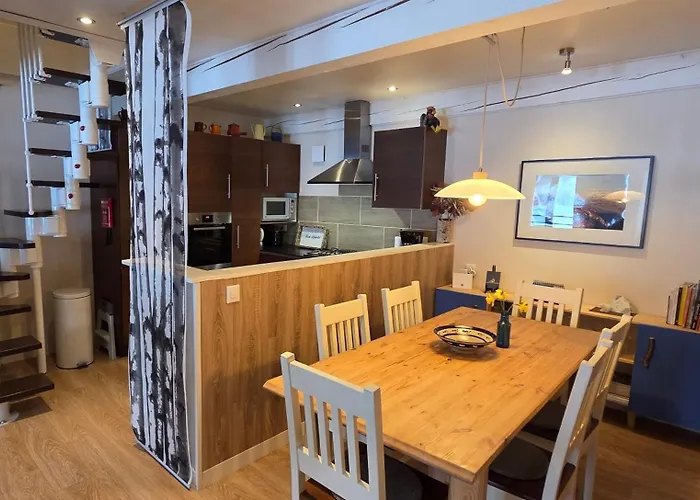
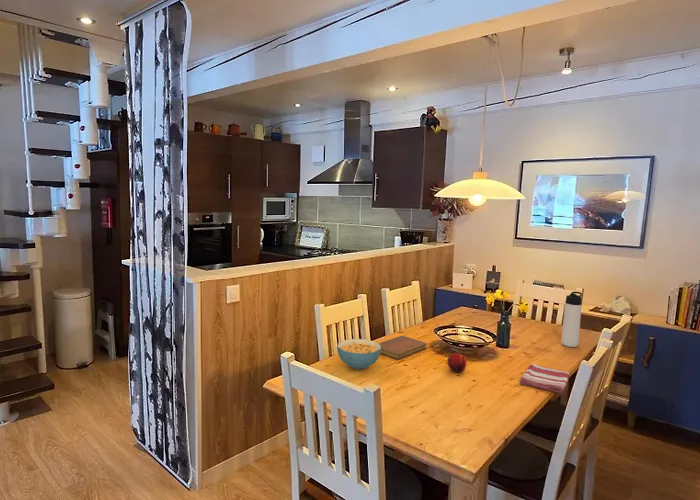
+ dish towel [519,363,571,394]
+ fruit [447,352,468,374]
+ notebook [378,335,428,360]
+ cereal bowl [336,338,381,370]
+ thermos bottle [560,291,583,348]
